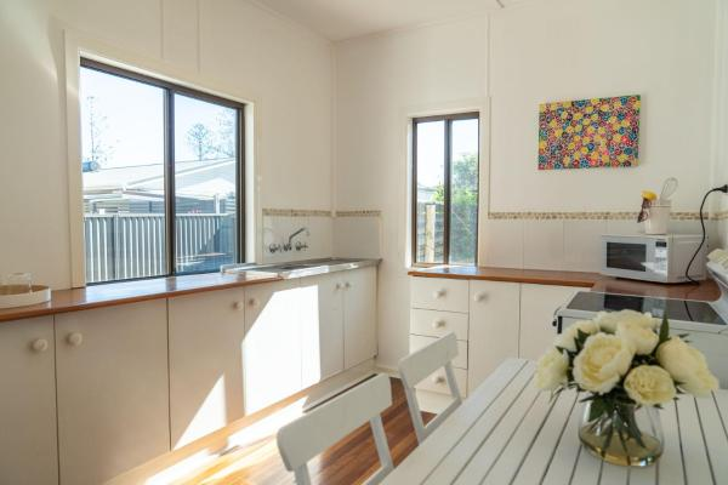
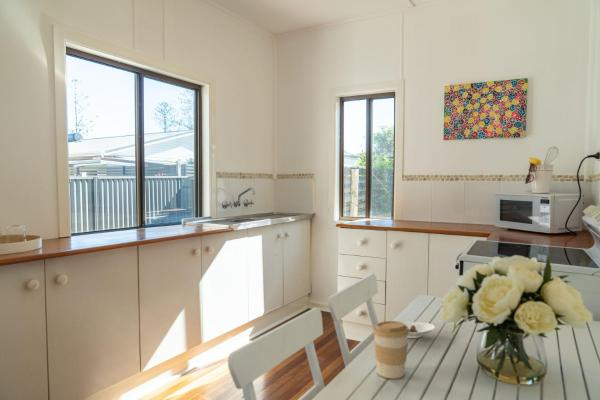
+ saucer [403,321,436,339]
+ coffee cup [372,320,409,380]
